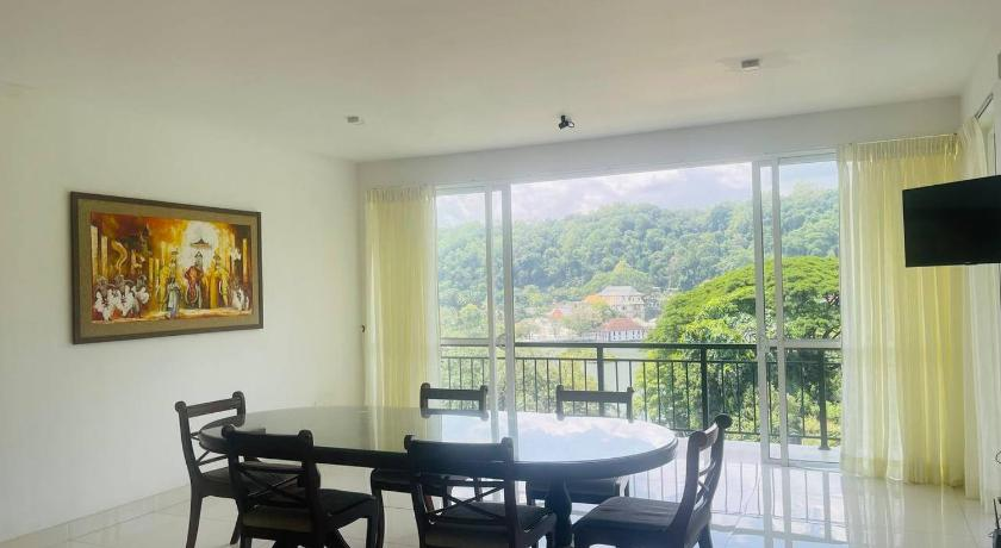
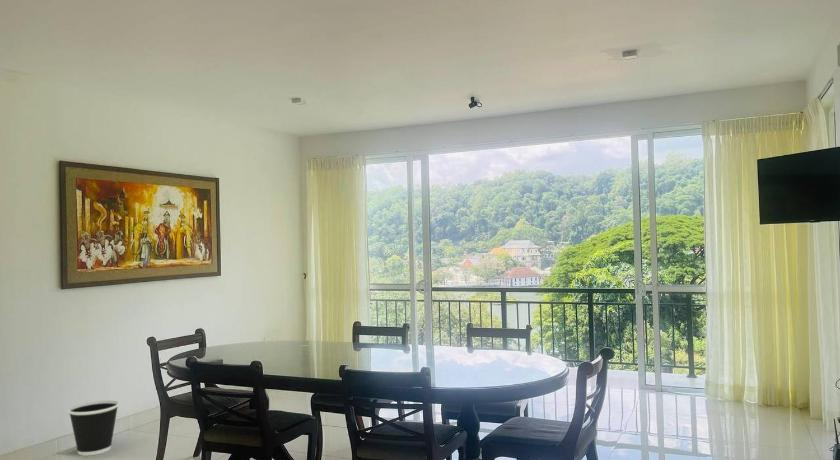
+ wastebasket [67,399,120,457]
